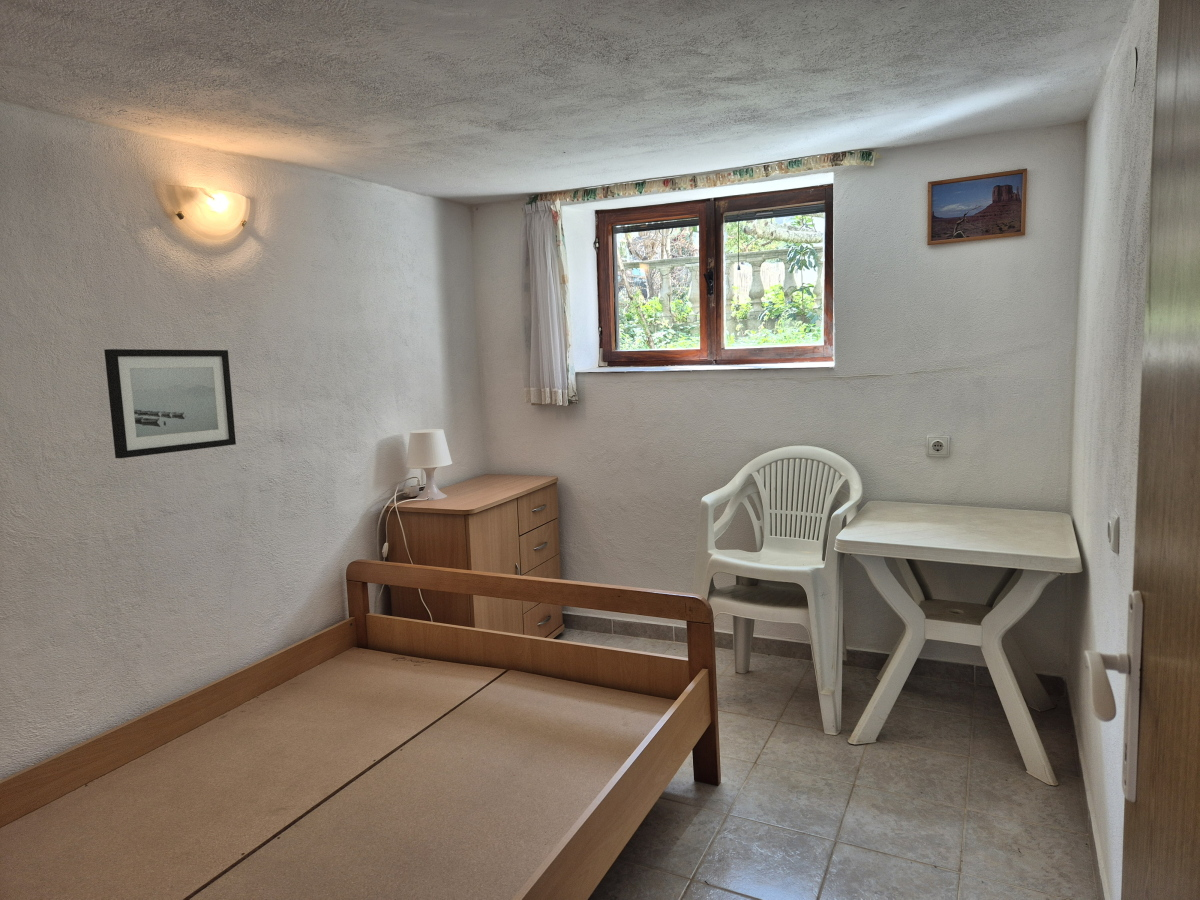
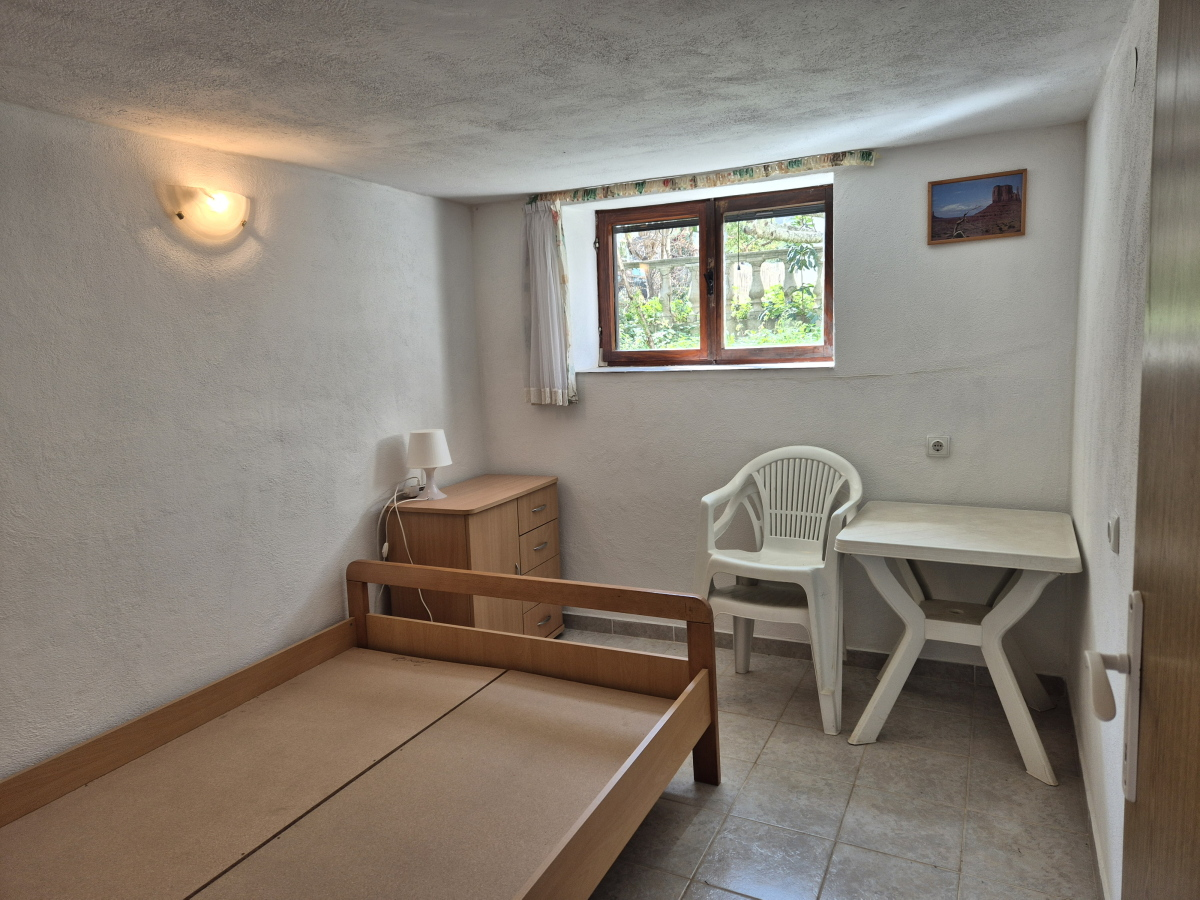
- wall art [103,348,237,459]
